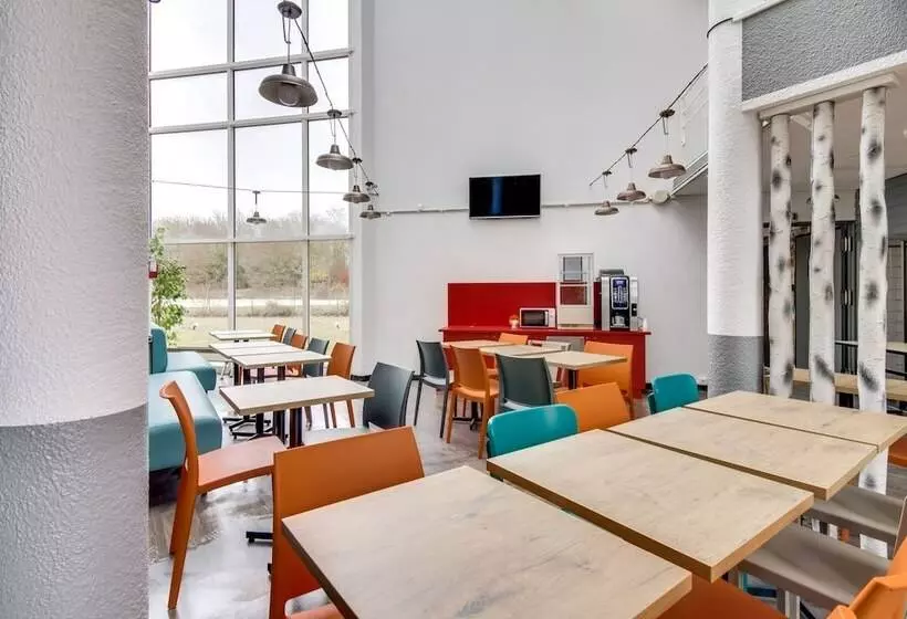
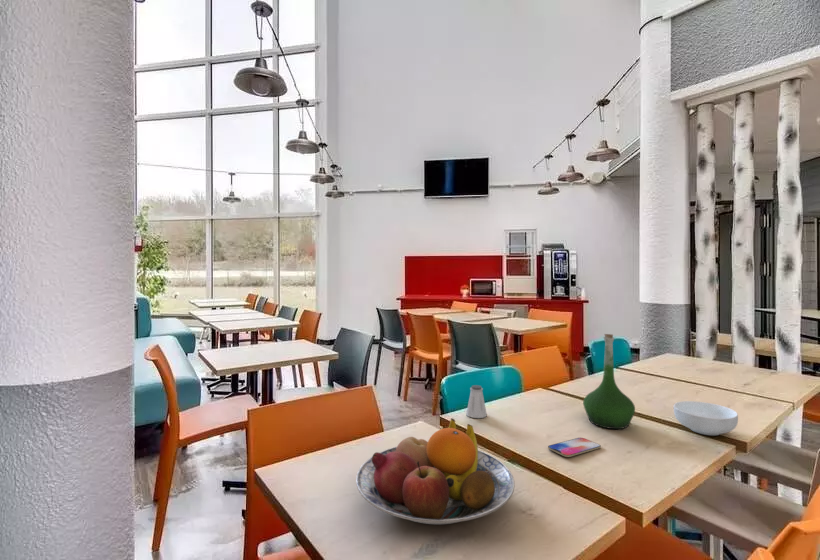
+ fruit bowl [355,417,515,525]
+ smartphone [547,437,601,458]
+ cereal bowl [673,400,739,436]
+ vase [582,333,636,430]
+ saltshaker [465,384,488,419]
